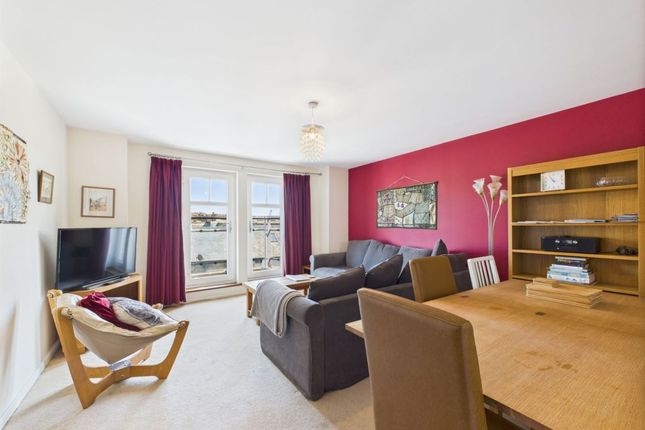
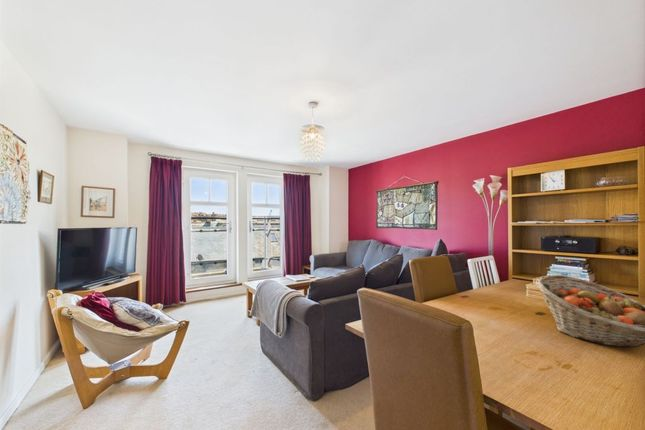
+ fruit basket [535,274,645,348]
